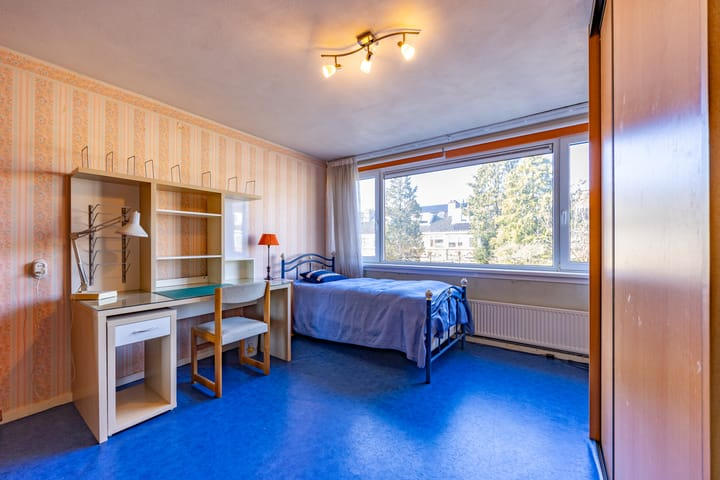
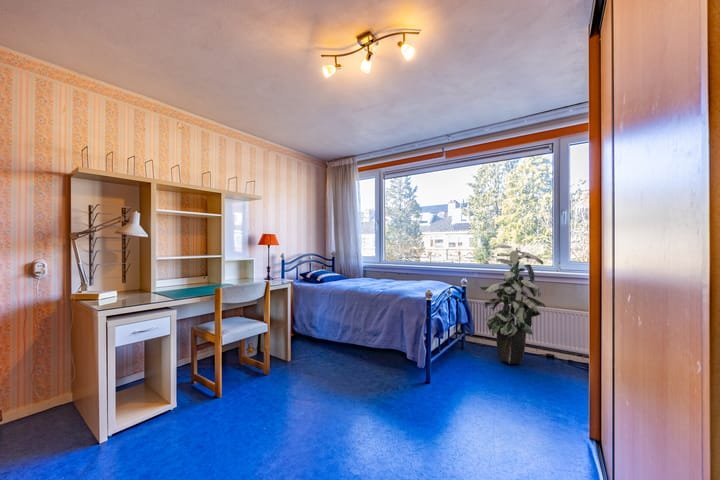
+ indoor plant [478,244,547,365]
